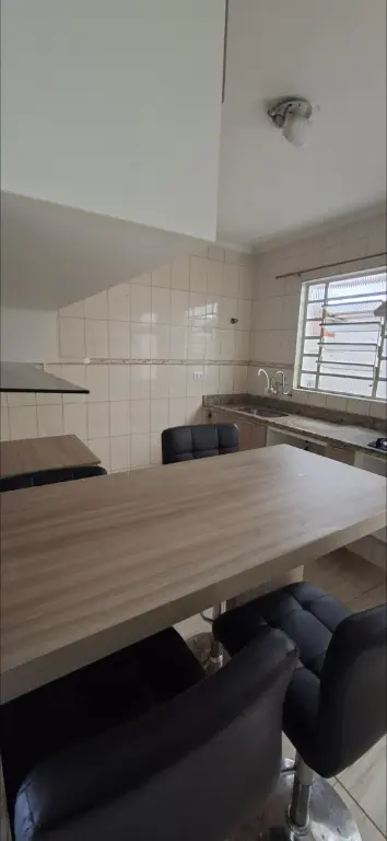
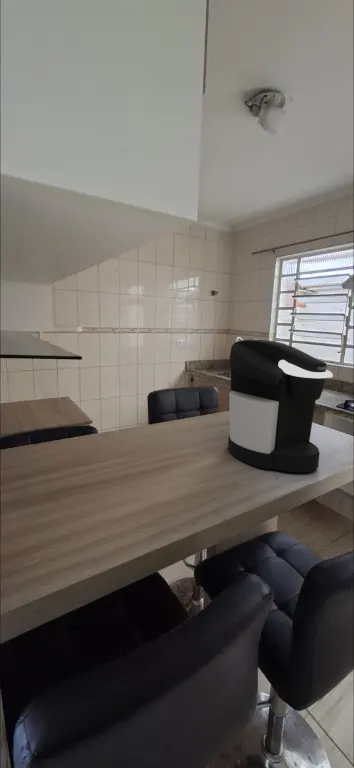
+ coffee maker [227,338,334,473]
